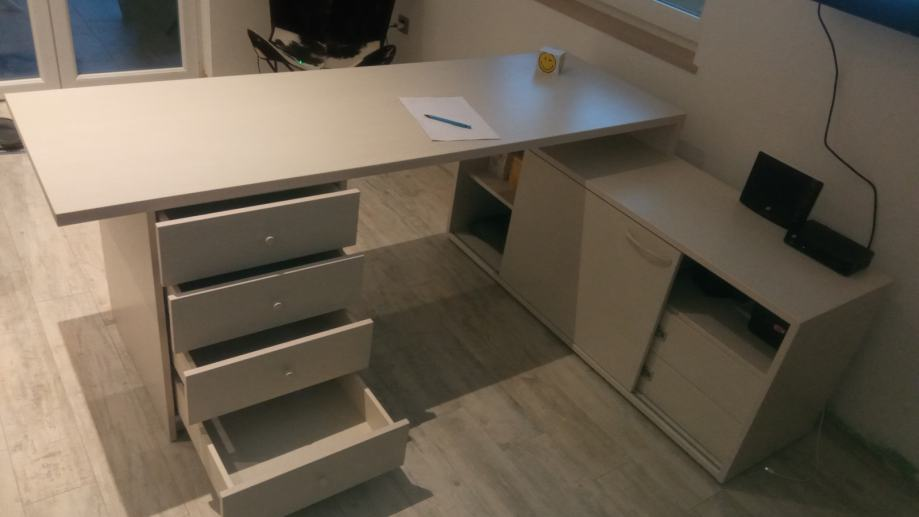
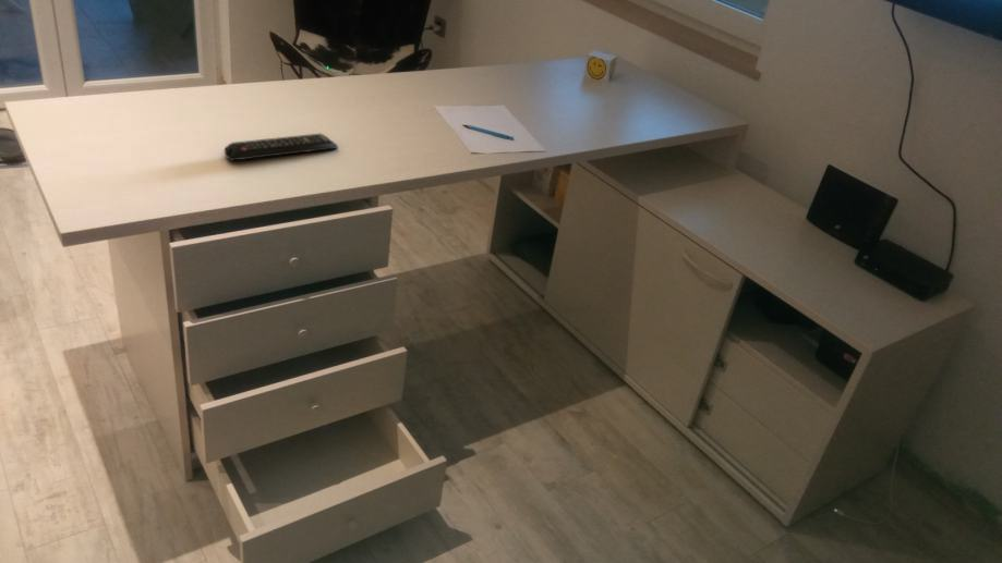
+ remote control [224,133,339,162]
